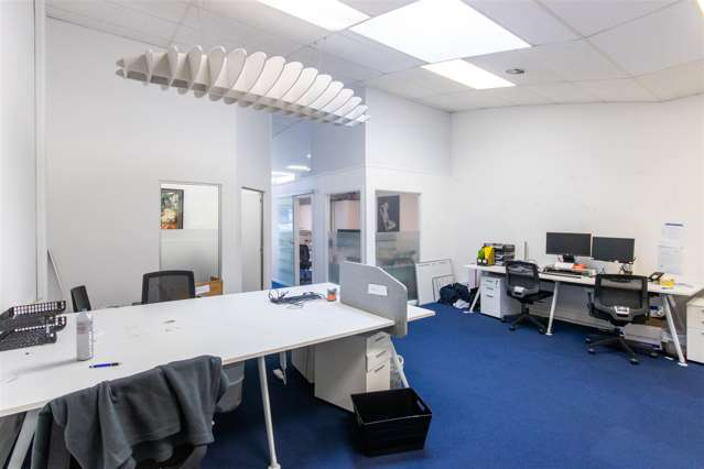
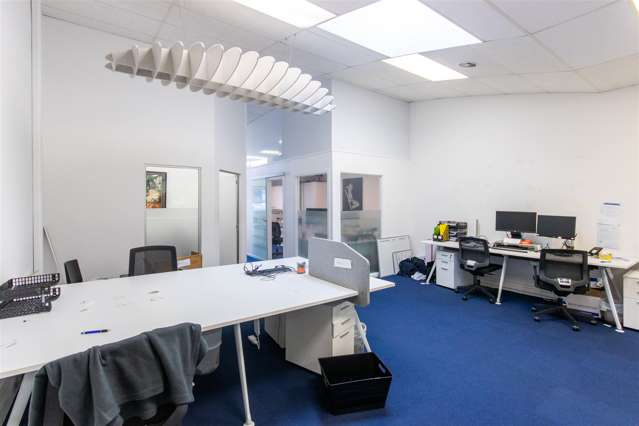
- water bottle [75,308,95,361]
